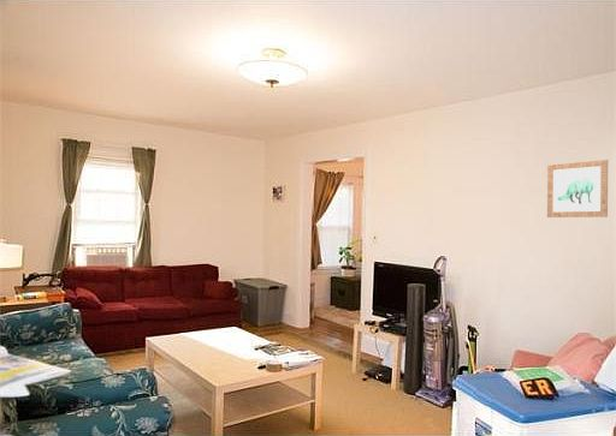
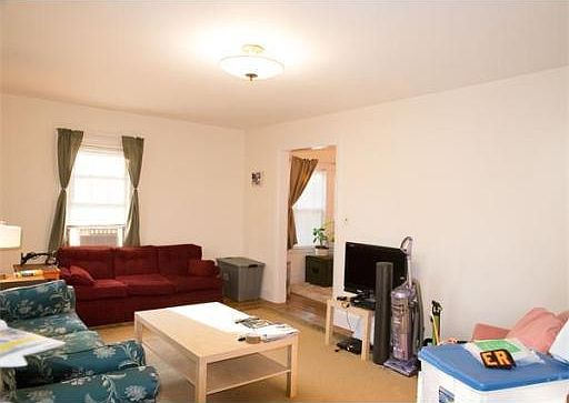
- wall art [546,159,609,219]
